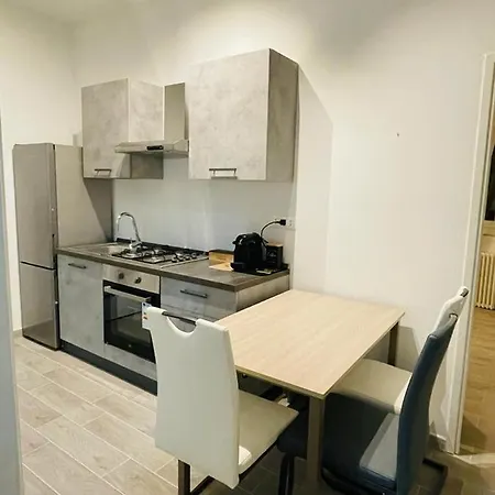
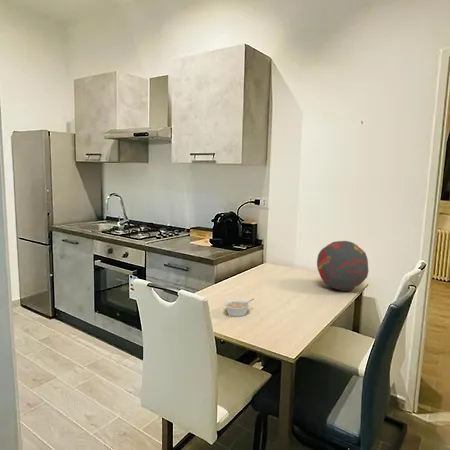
+ decorative orb [316,240,370,292]
+ legume [223,298,255,318]
